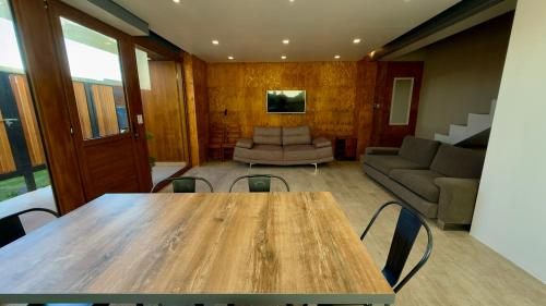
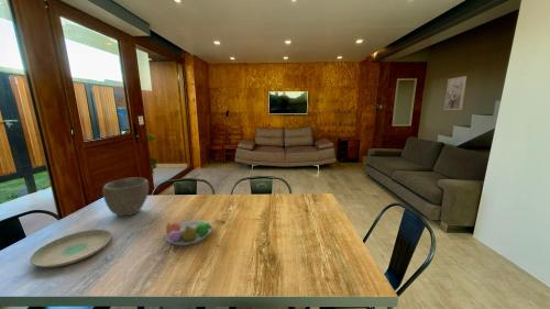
+ plate [29,229,112,268]
+ wall art [443,75,468,111]
+ bowl [101,176,150,217]
+ fruit bowl [164,219,213,246]
